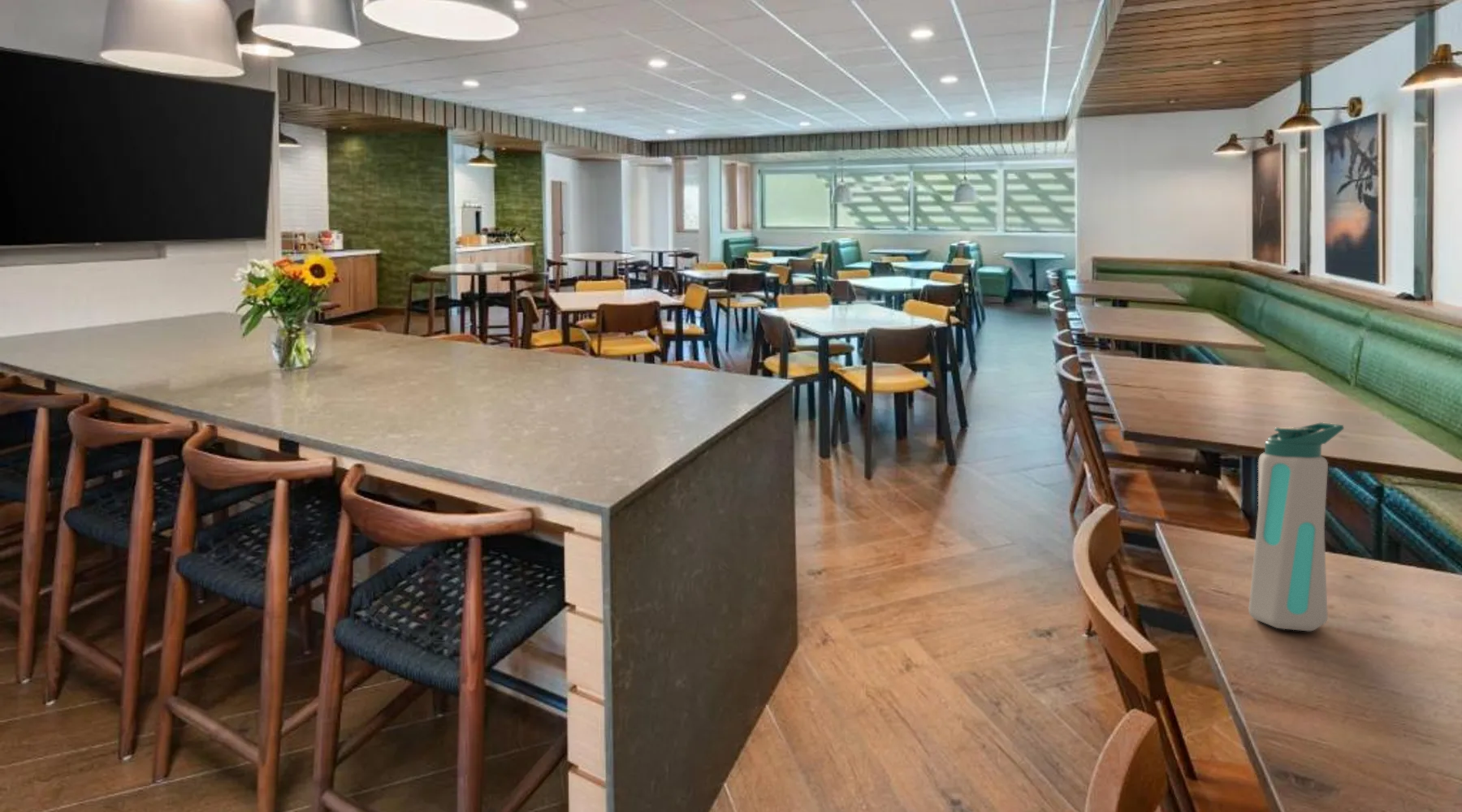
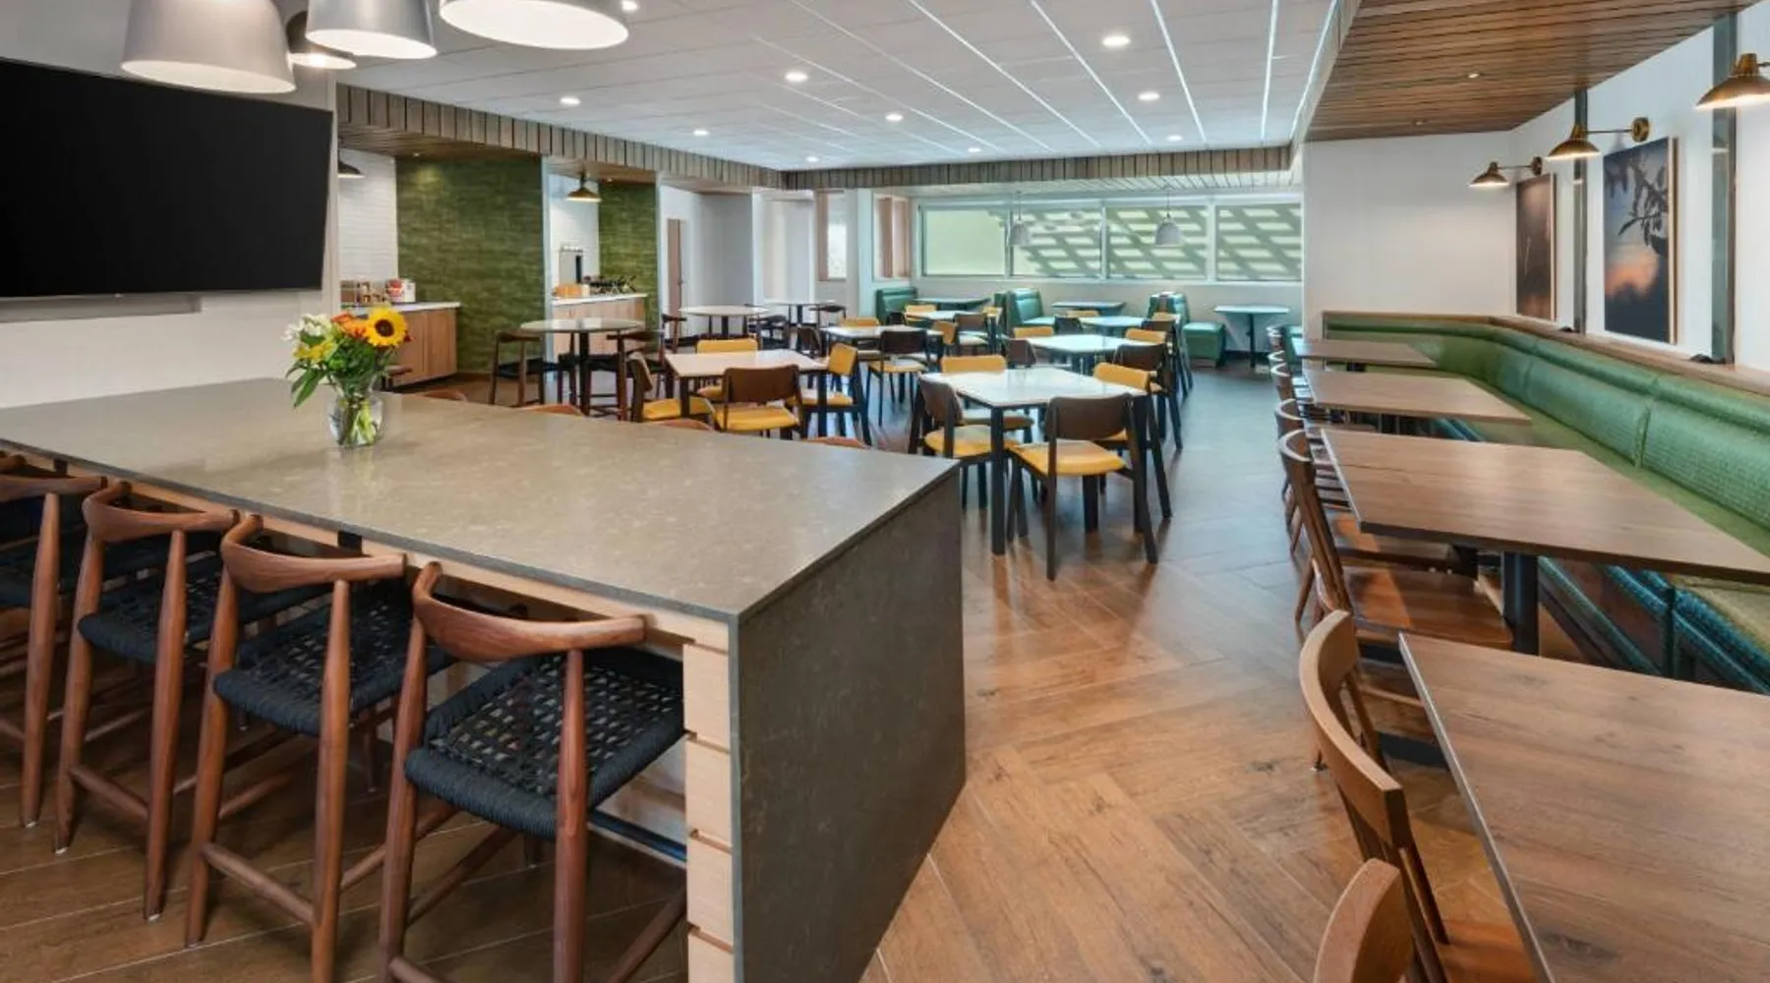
- water bottle [1248,421,1345,632]
